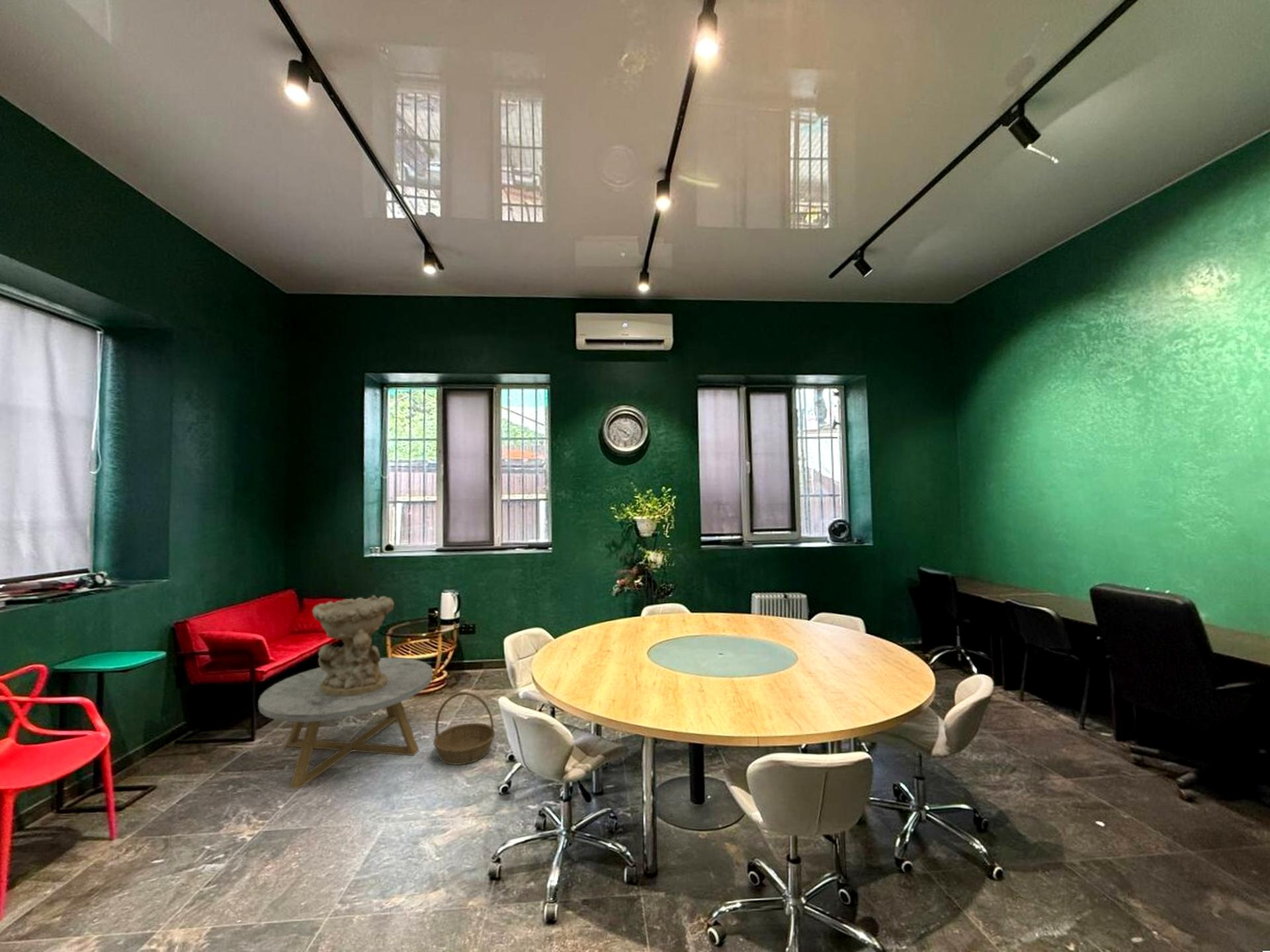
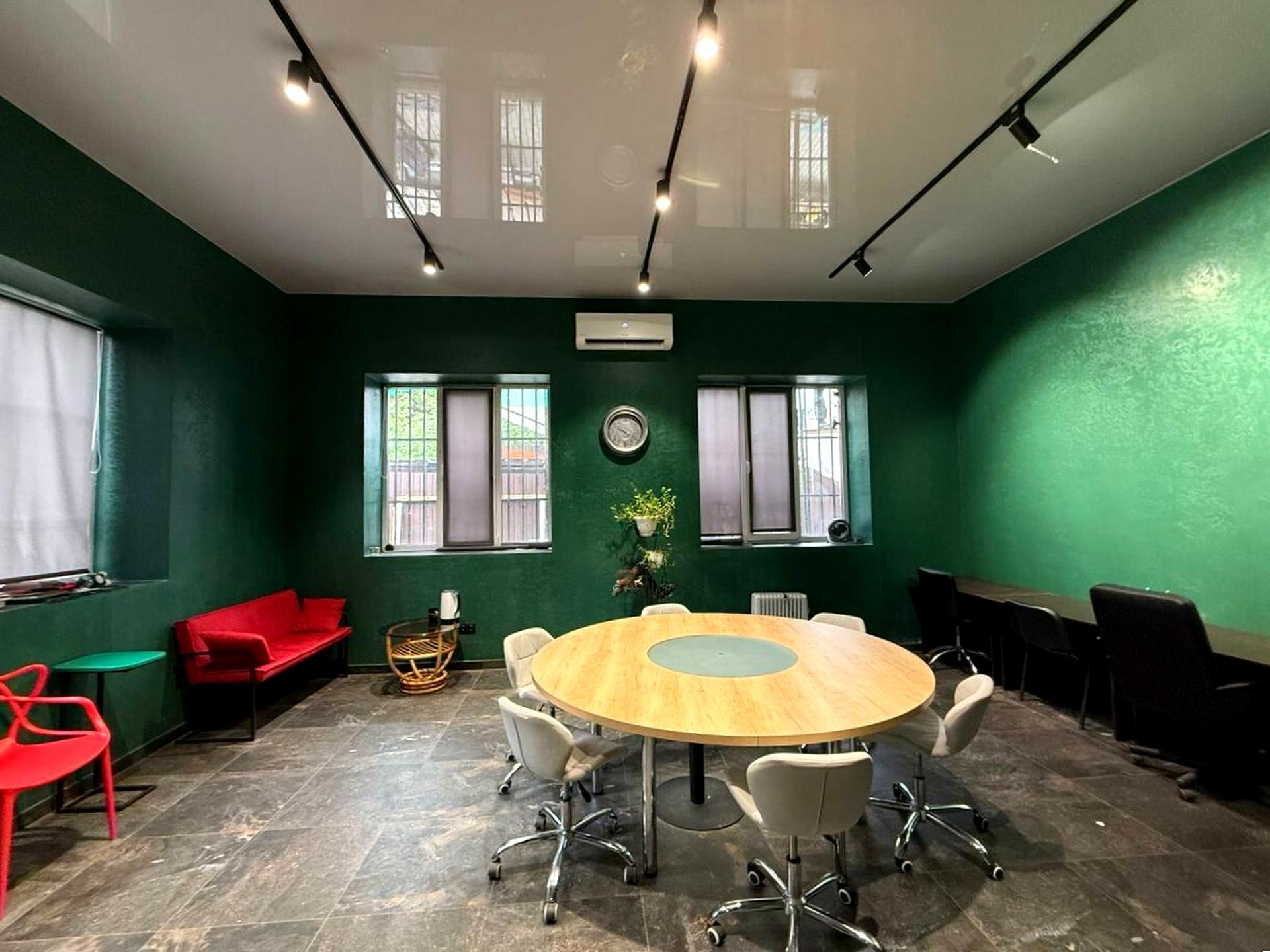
- coffee table [257,657,433,789]
- basket [433,692,495,766]
- decorative bowl [312,594,395,697]
